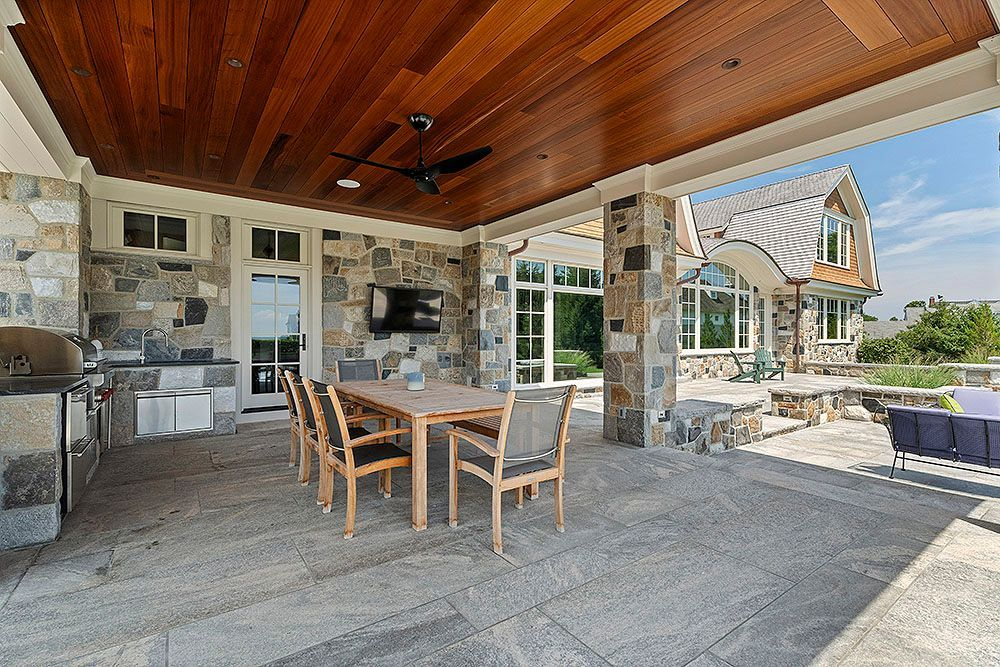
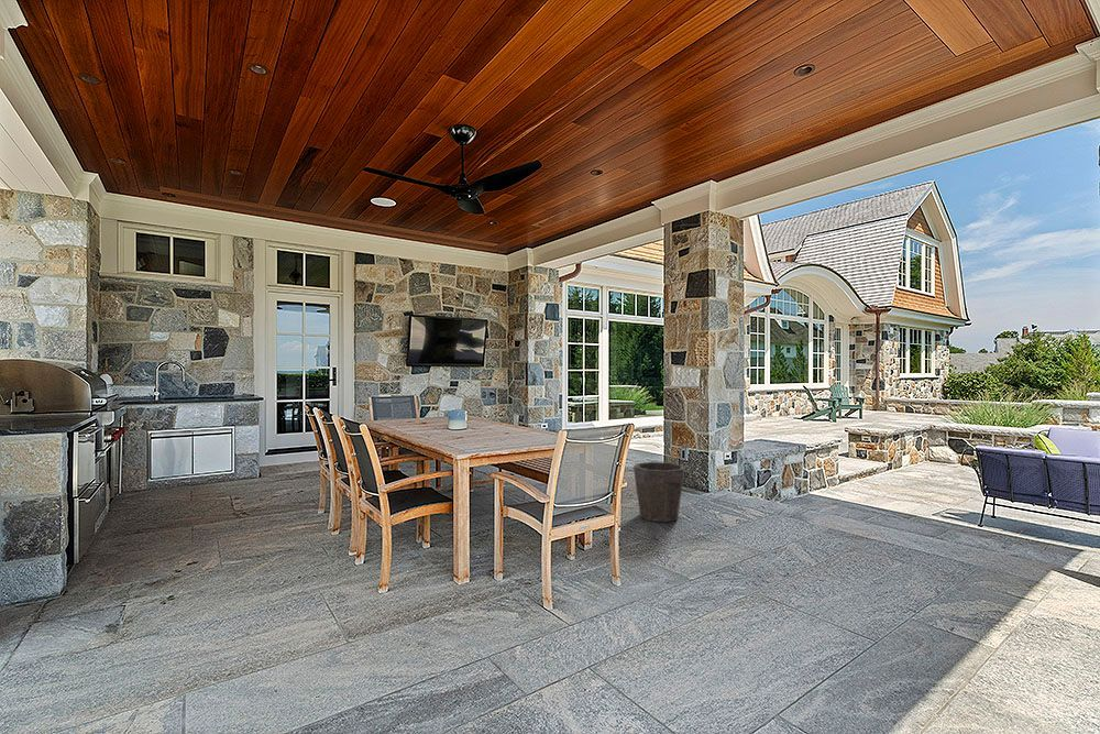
+ waste bin [632,461,686,523]
